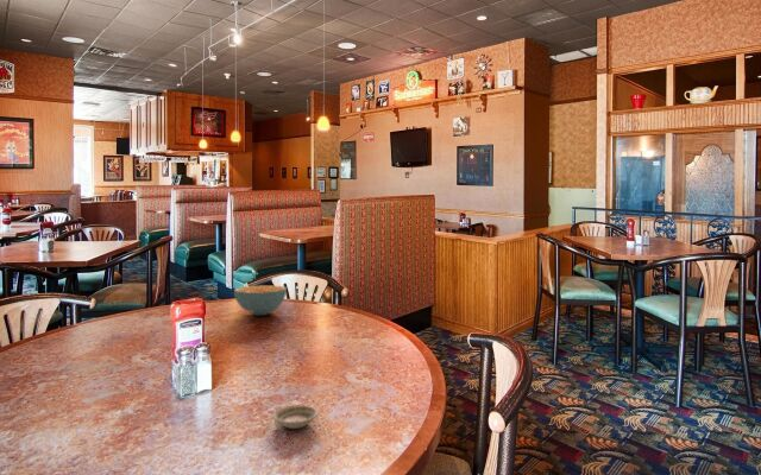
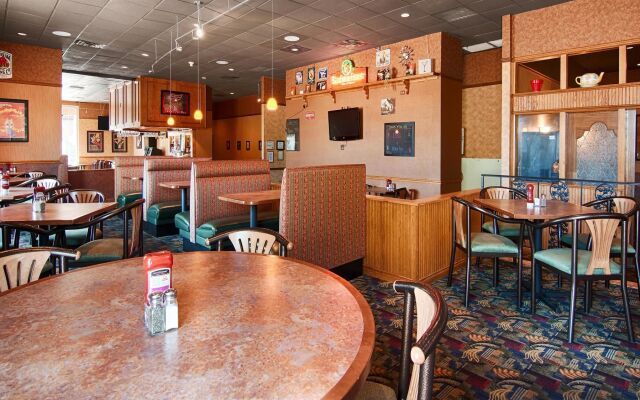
- saucer [271,404,319,430]
- cereal bowl [233,284,288,316]
